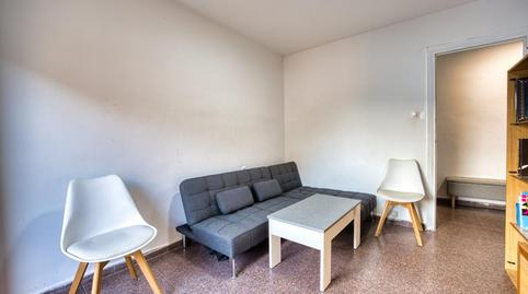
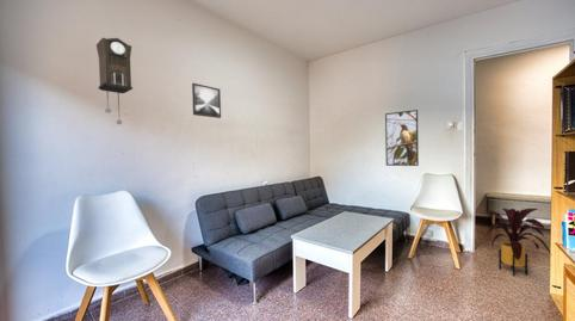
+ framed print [191,82,222,119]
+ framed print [384,109,420,167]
+ house plant [482,206,551,277]
+ pendulum clock [95,37,134,125]
